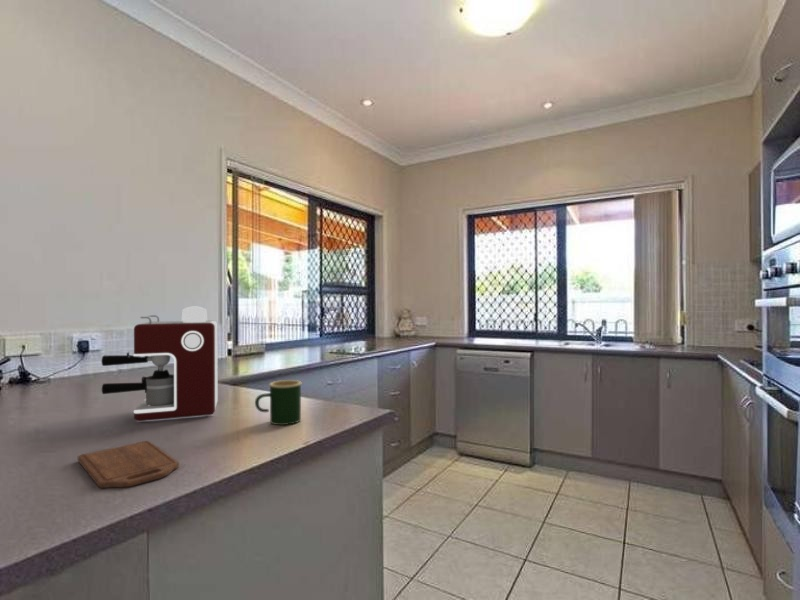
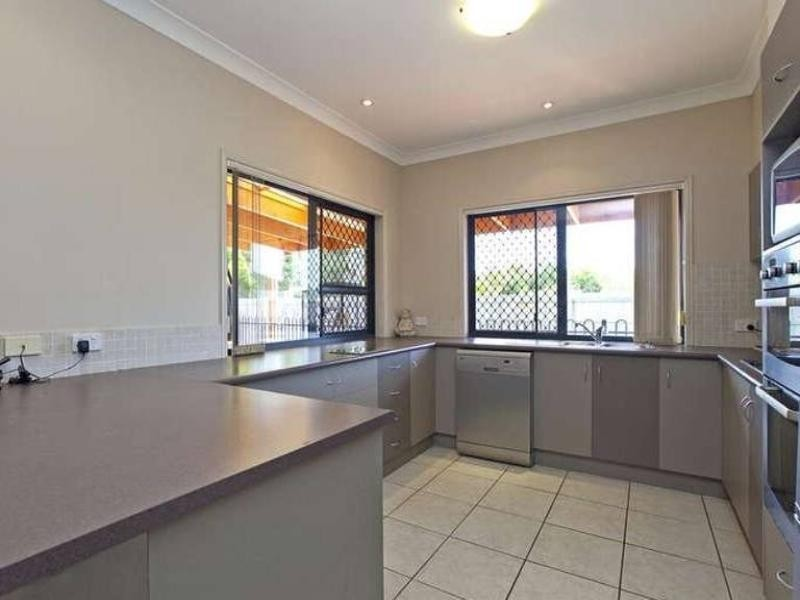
- coffee maker [100,305,219,422]
- mug [254,379,302,426]
- cutting board [77,440,180,489]
